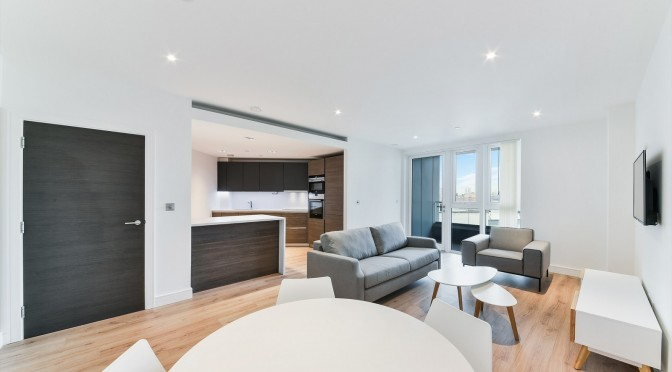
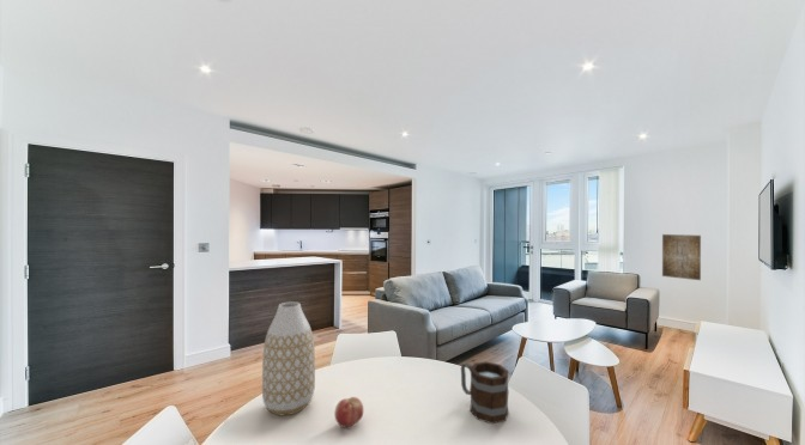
+ wall art [661,233,702,281]
+ fruit [333,396,364,428]
+ vase [261,300,316,416]
+ mug [460,360,510,425]
